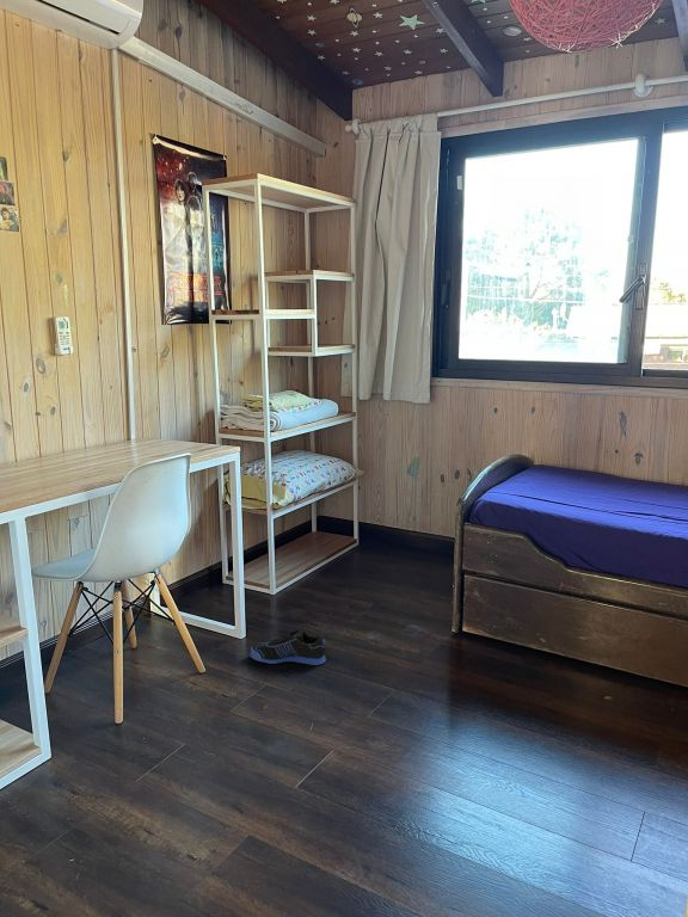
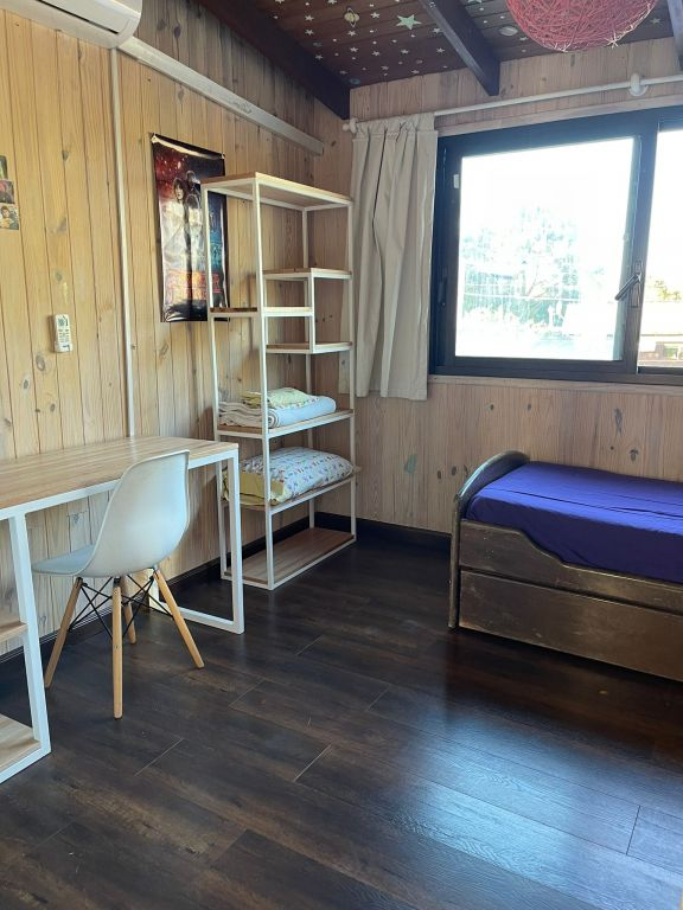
- sneaker [250,629,327,666]
